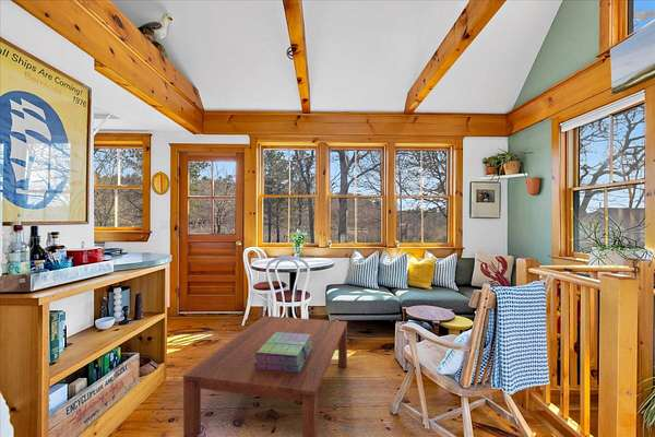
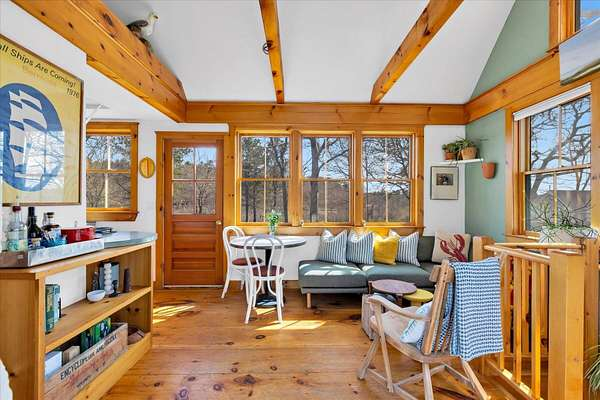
- coffee table [182,315,348,437]
- stack of books [254,332,312,373]
